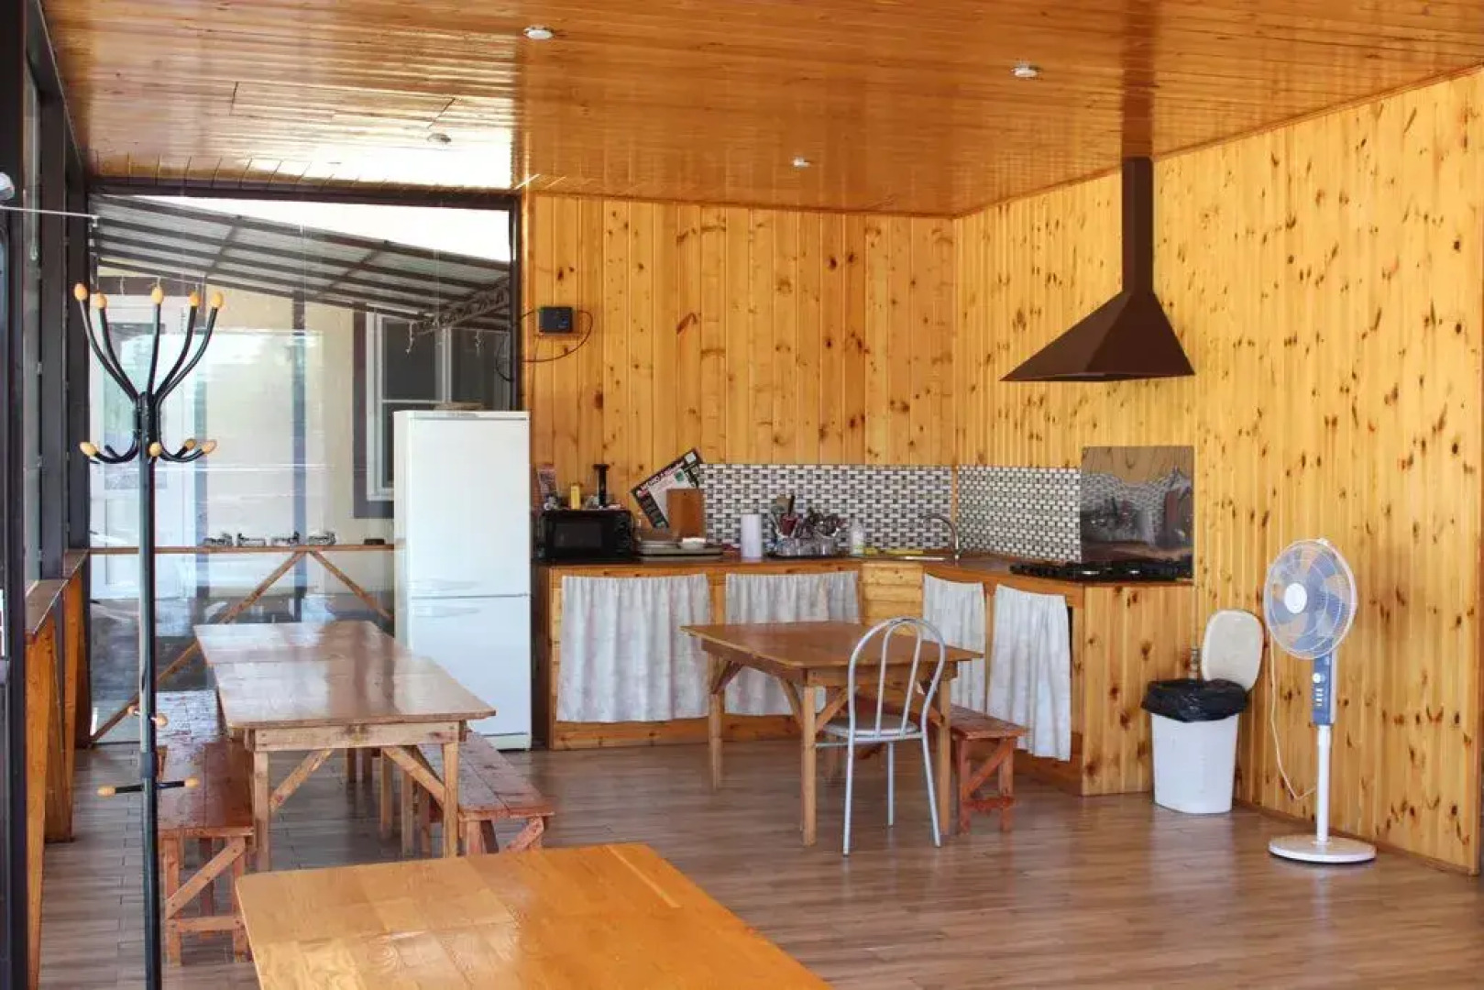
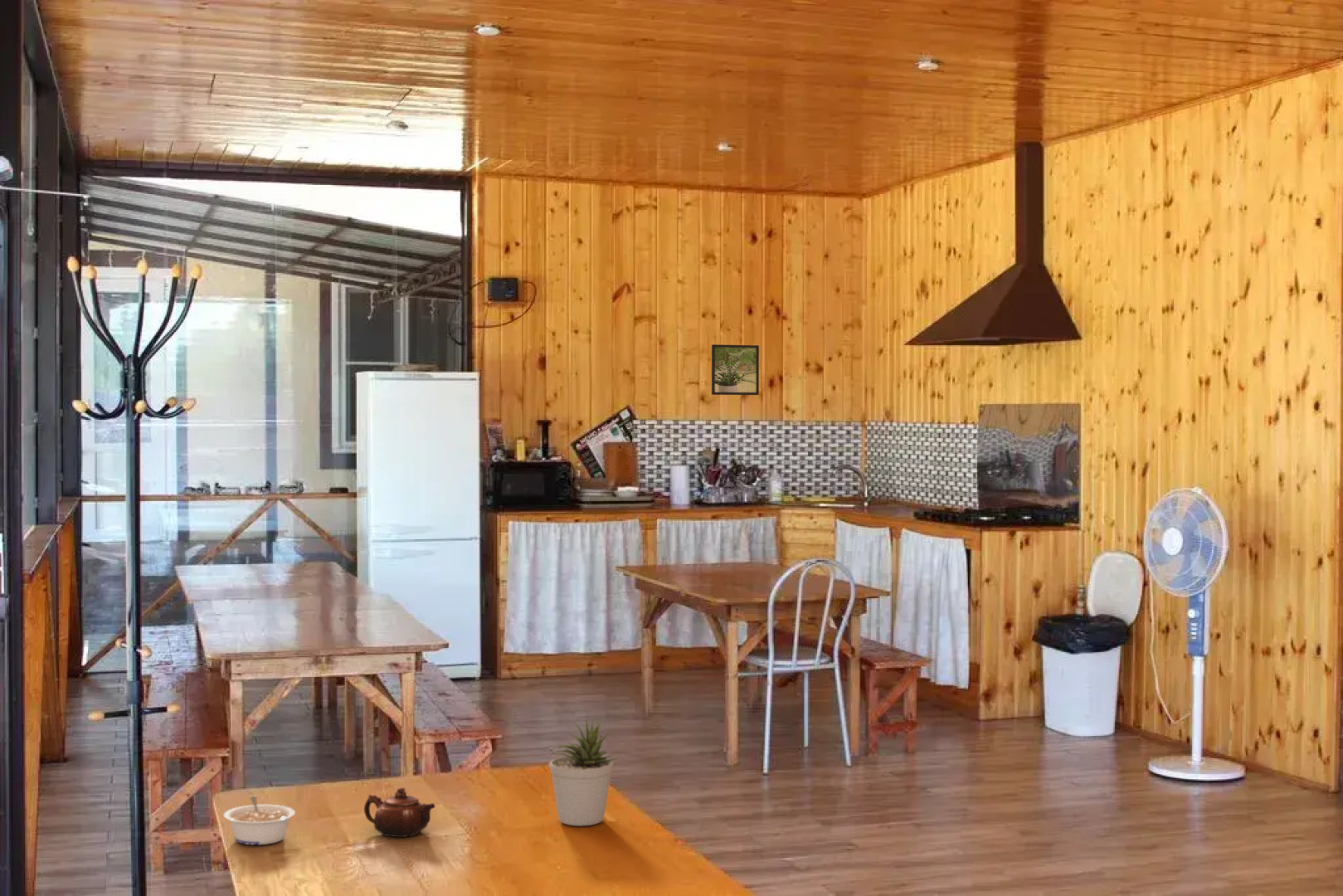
+ legume [223,795,296,845]
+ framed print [711,343,760,396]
+ potted plant [548,716,620,827]
+ teapot [363,787,436,838]
